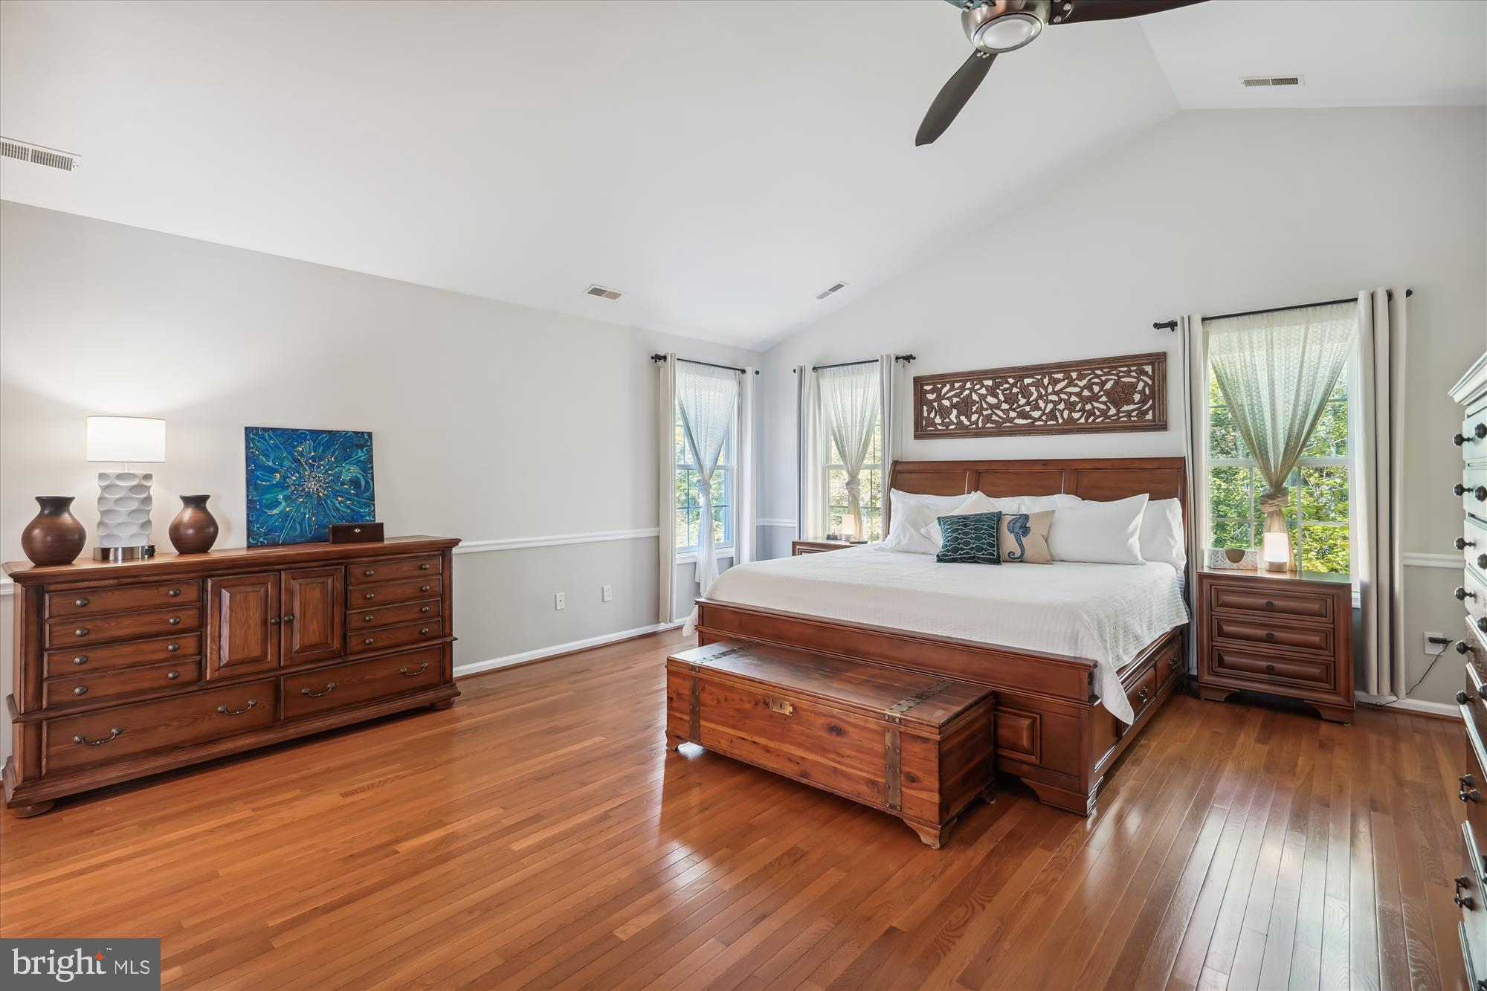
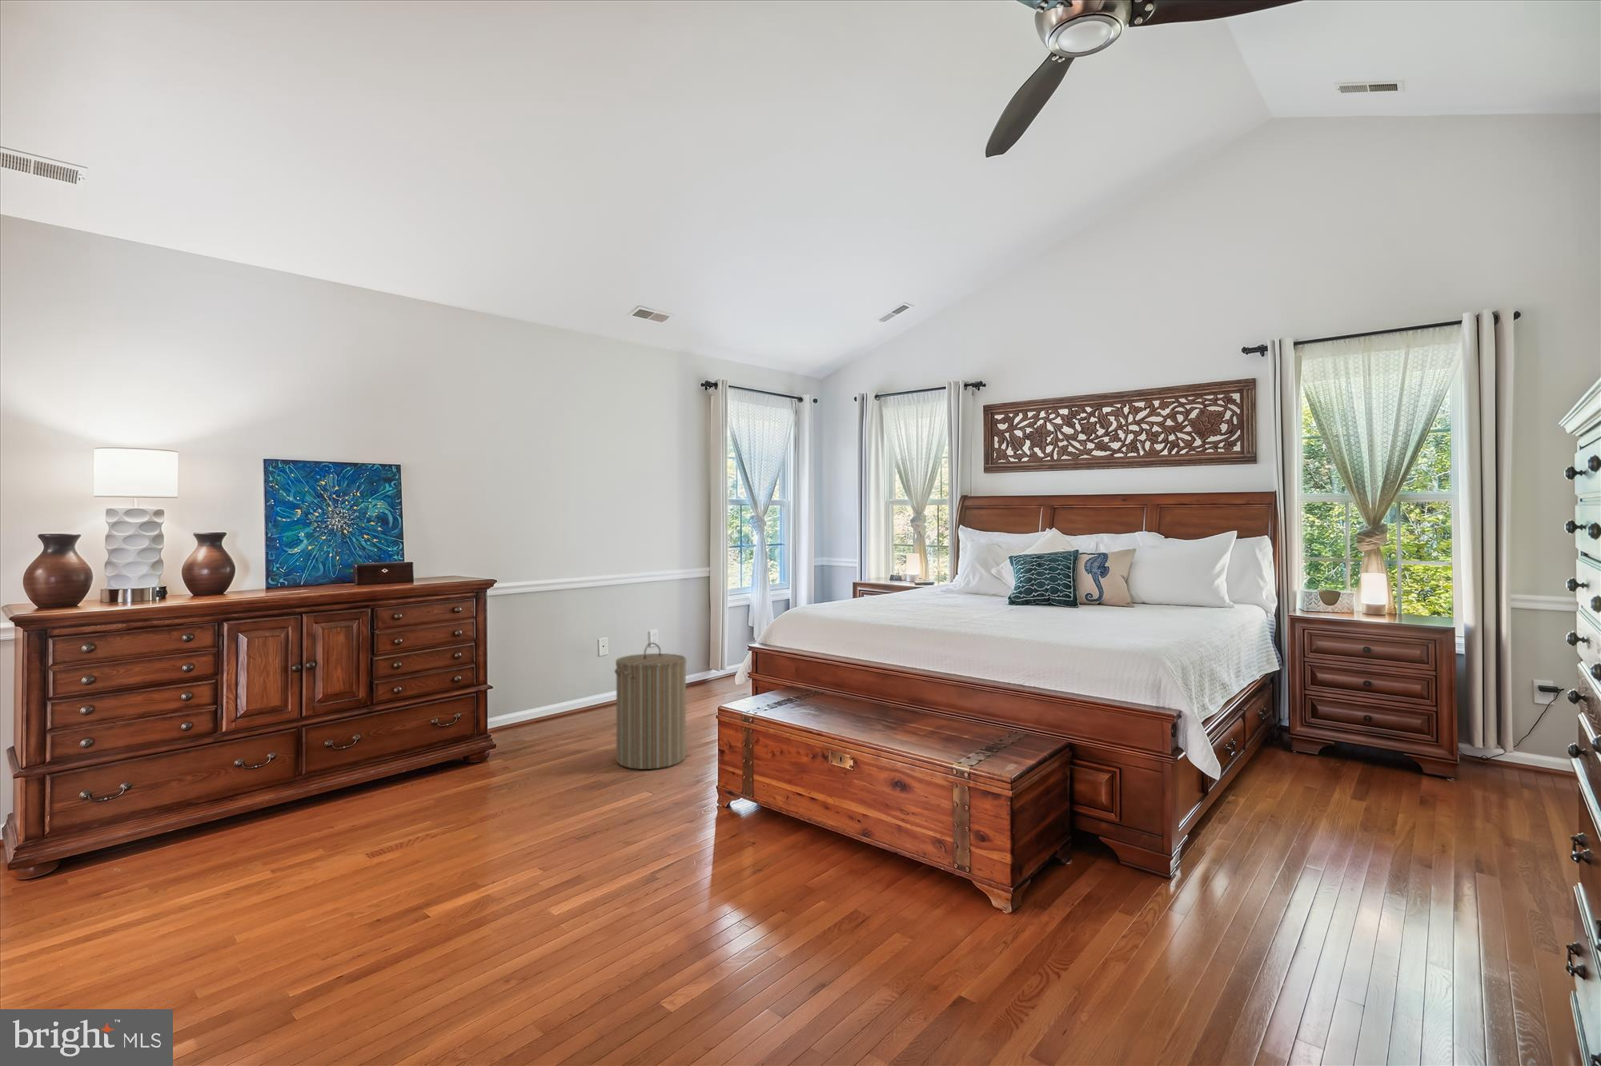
+ laundry hamper [614,641,687,770]
